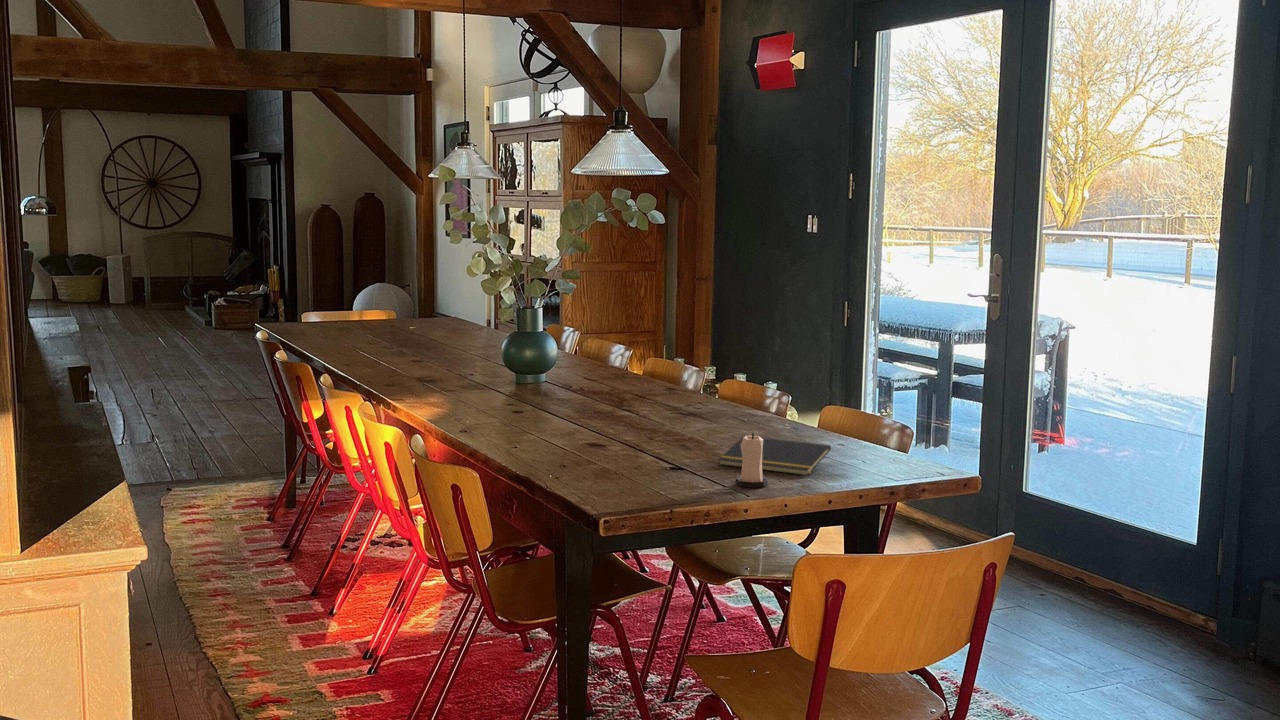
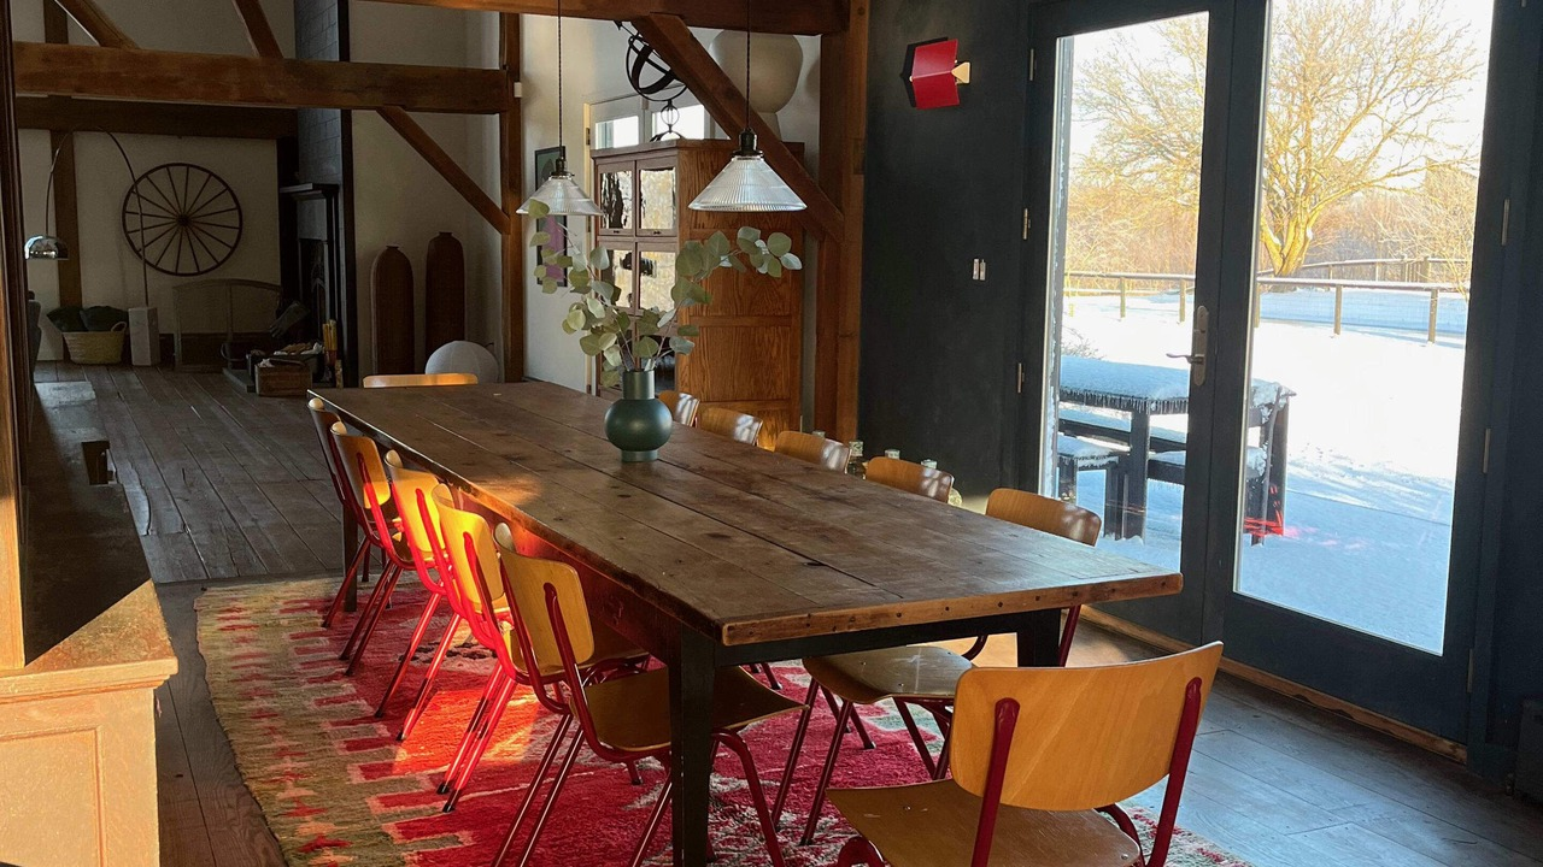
- notepad [717,435,832,476]
- candle [735,432,769,488]
